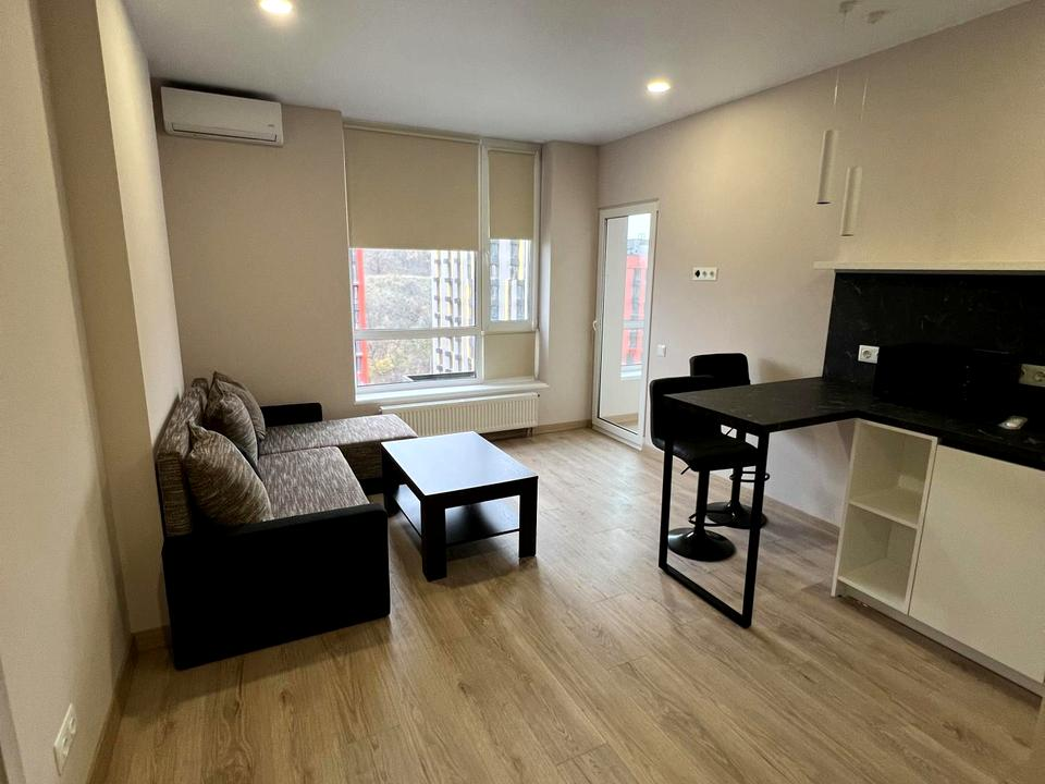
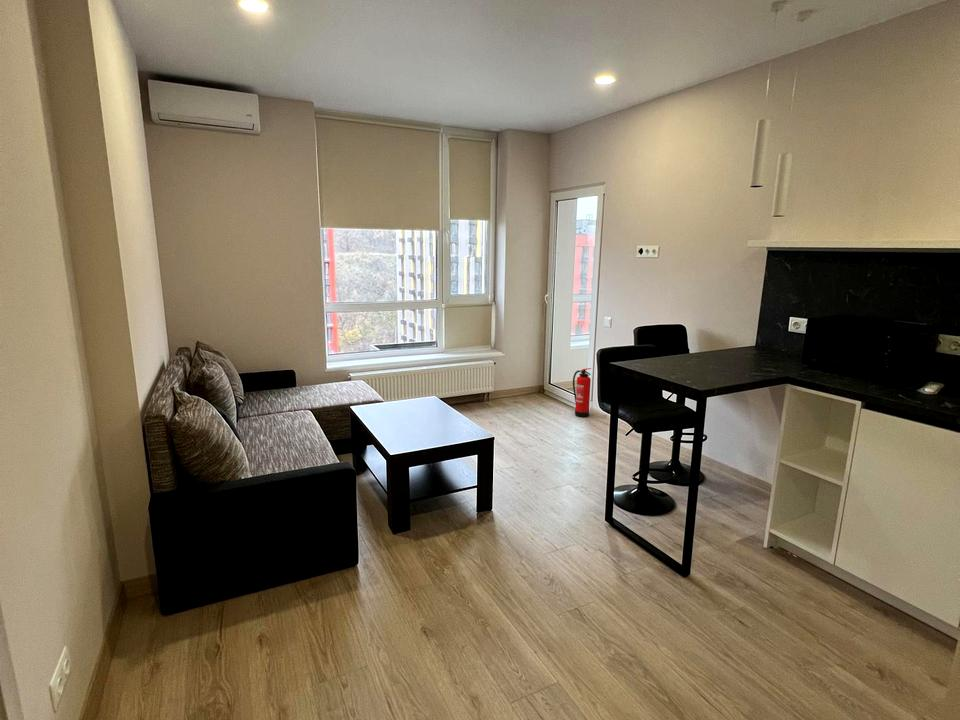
+ fire extinguisher [572,367,592,418]
